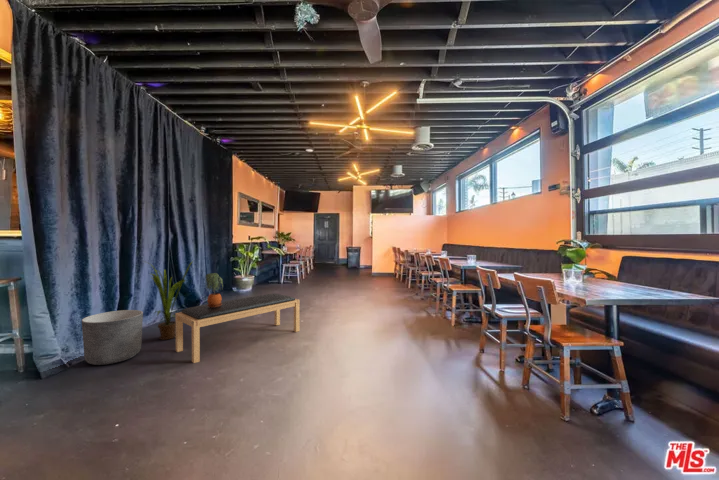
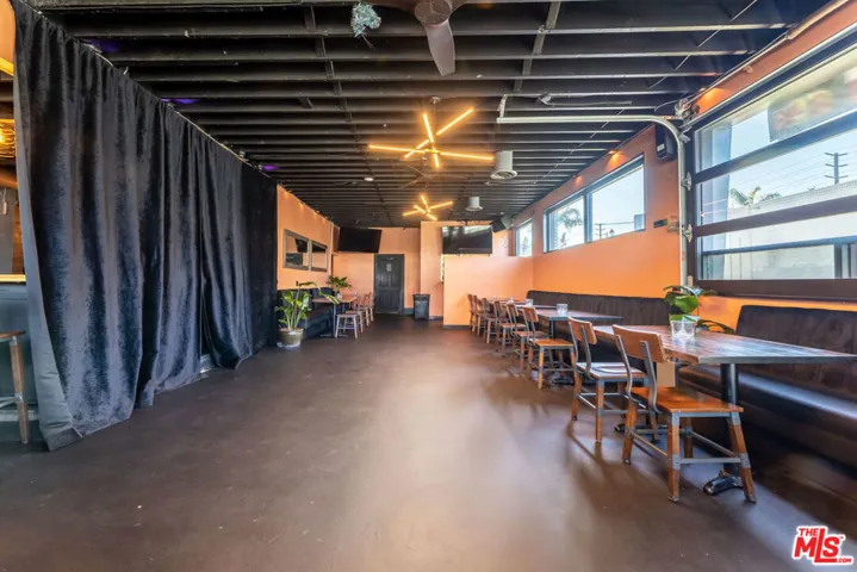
- bench [175,293,300,364]
- potted plant [204,272,224,308]
- house plant [143,260,194,341]
- planter [81,309,144,366]
